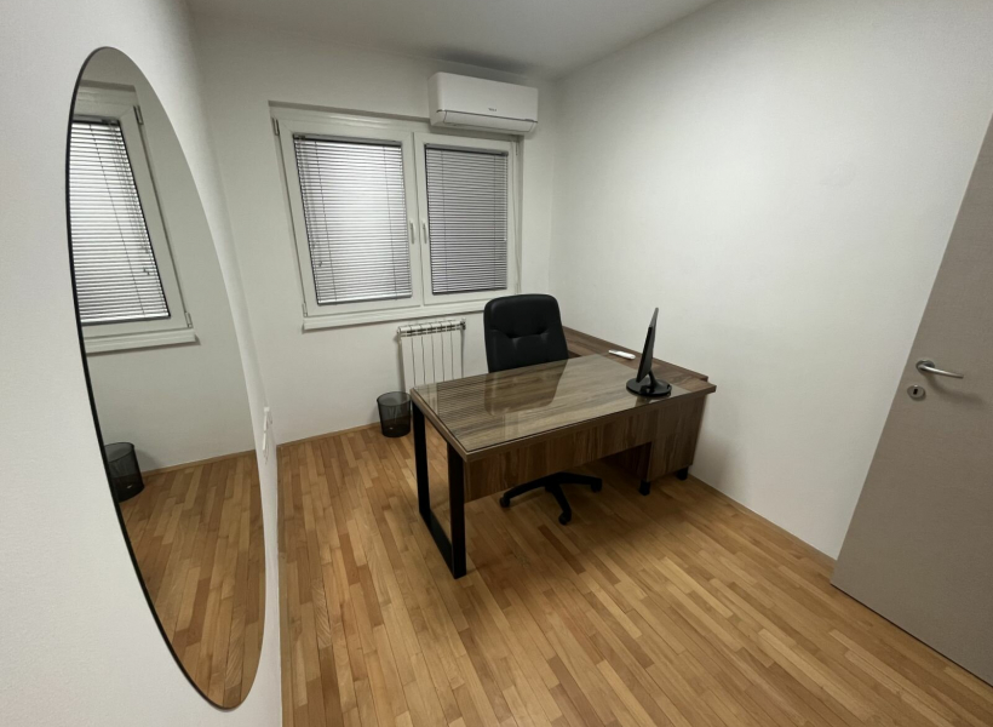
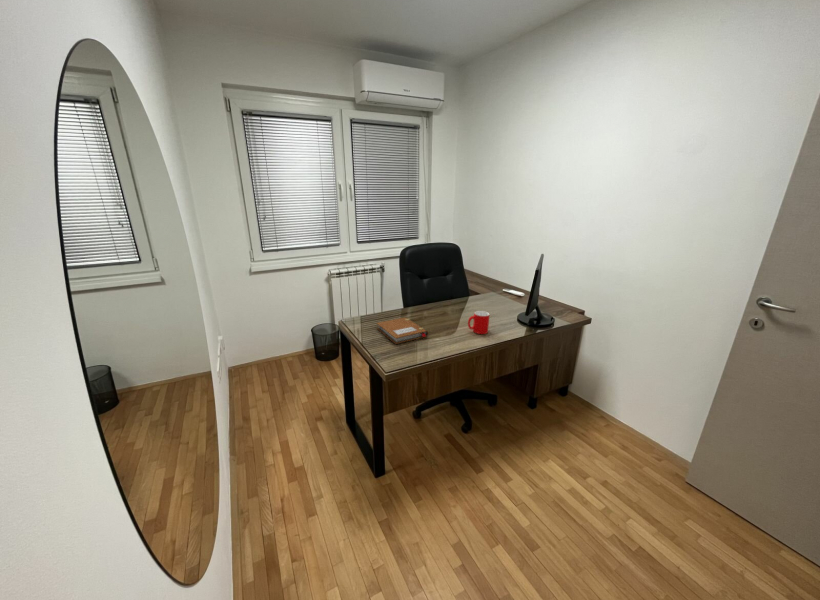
+ cup [467,310,491,335]
+ notebook [376,317,429,345]
